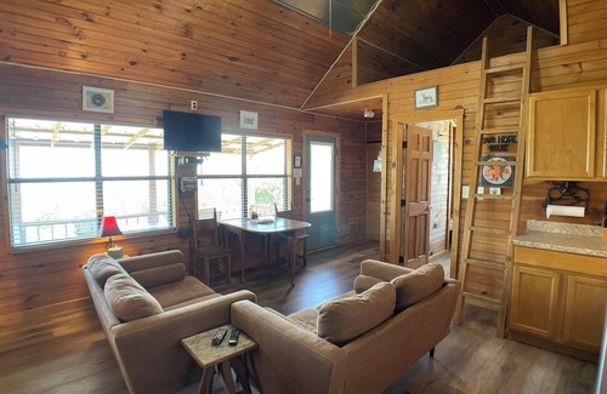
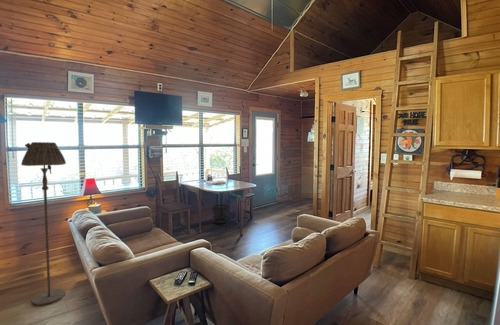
+ wastebasket [211,203,229,225]
+ floor lamp [20,141,67,306]
